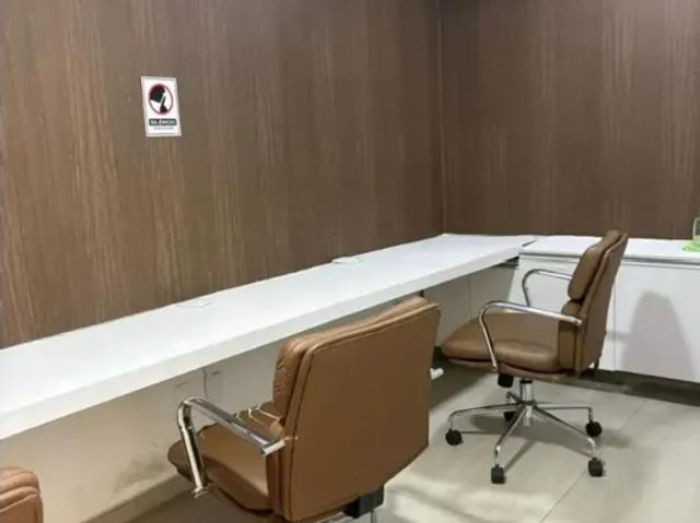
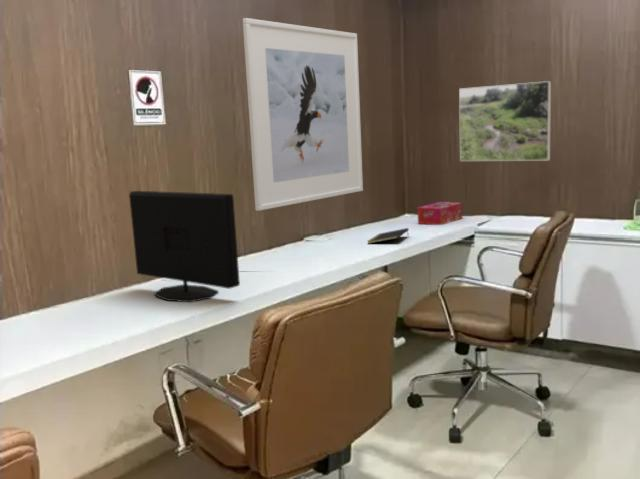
+ notepad [366,227,410,245]
+ monitor [128,190,241,303]
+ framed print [458,80,552,162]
+ tissue box [417,201,463,226]
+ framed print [242,17,364,212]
